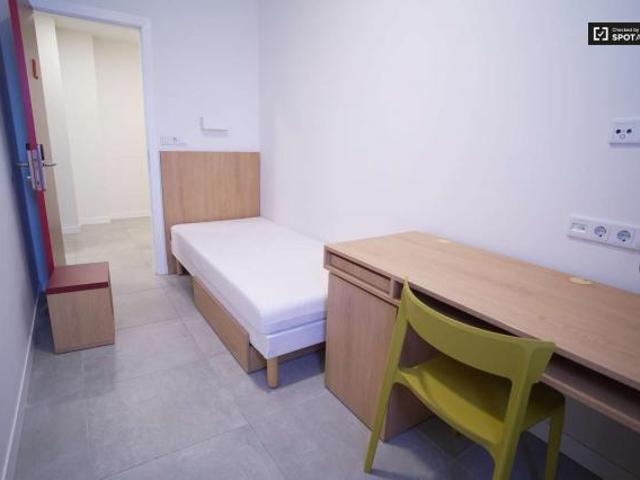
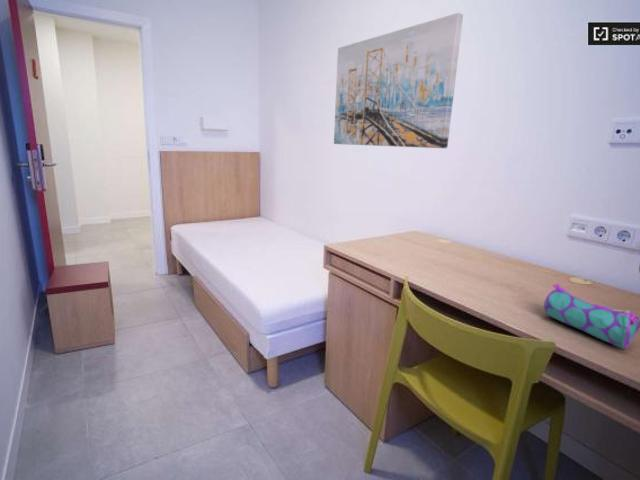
+ wall art [333,12,464,149]
+ pencil case [543,283,640,350]
